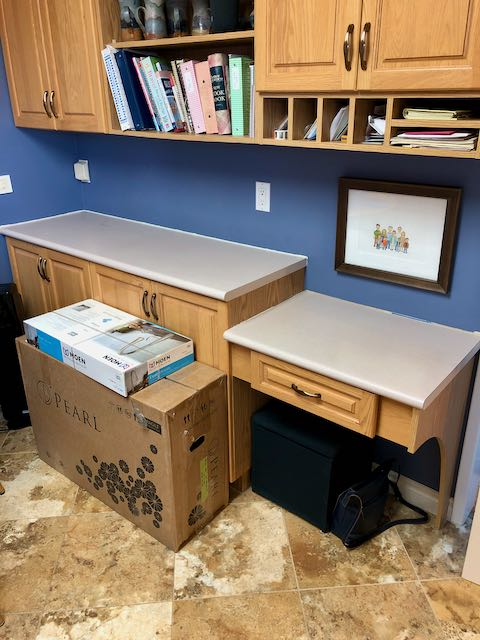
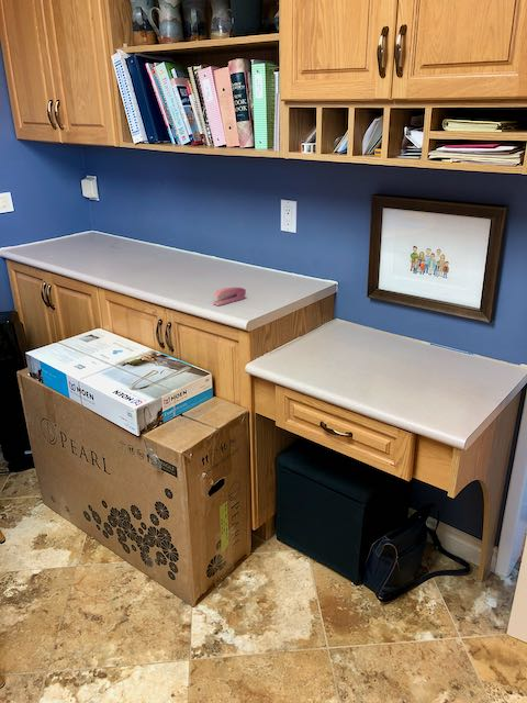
+ stapler [212,287,247,306]
